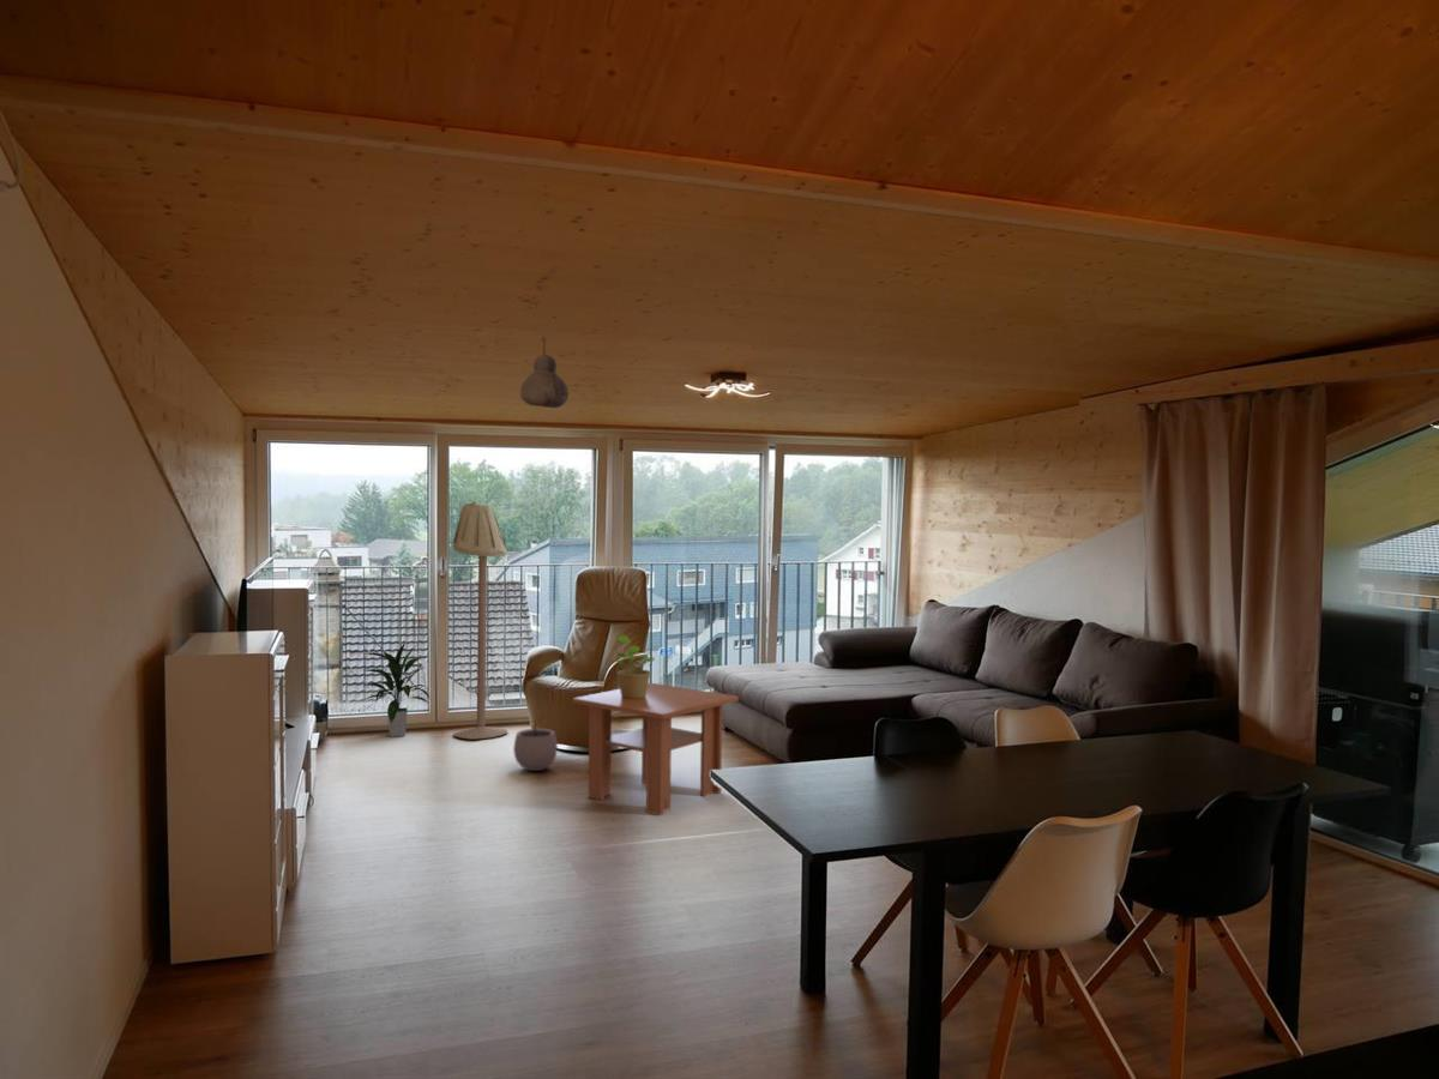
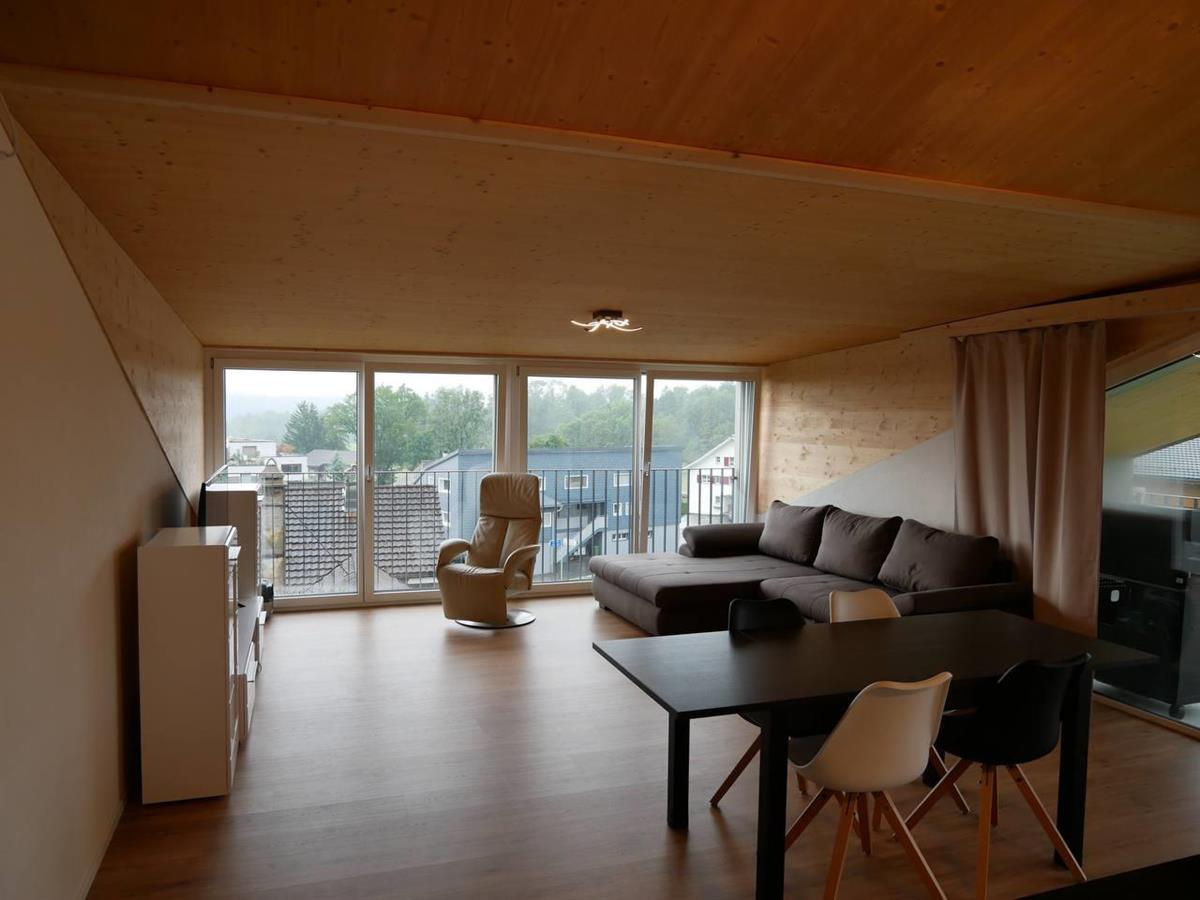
- coffee table [572,682,740,816]
- plant pot [512,715,559,772]
- potted plant [609,634,656,699]
- indoor plant [359,640,431,737]
- floor lamp [452,500,508,741]
- pendant light [519,334,570,409]
